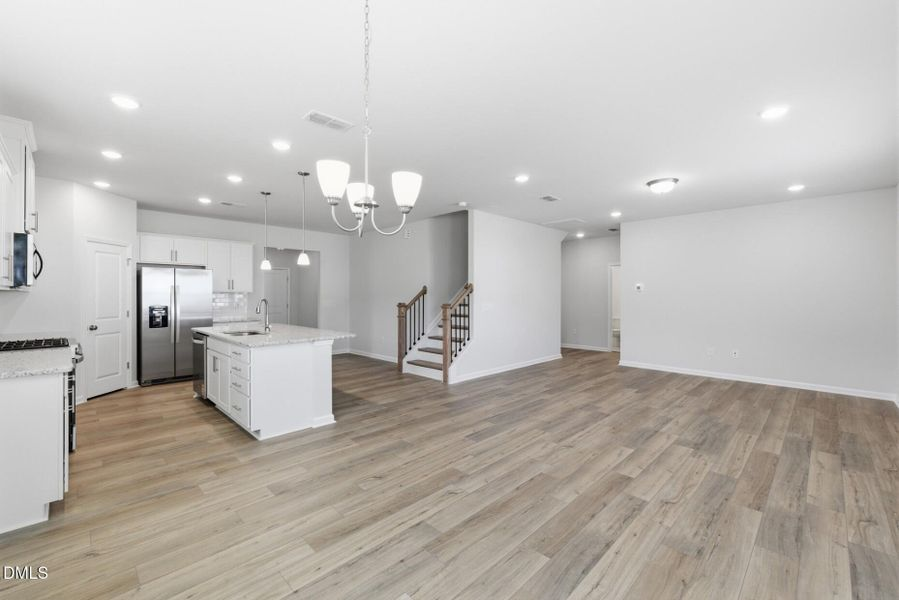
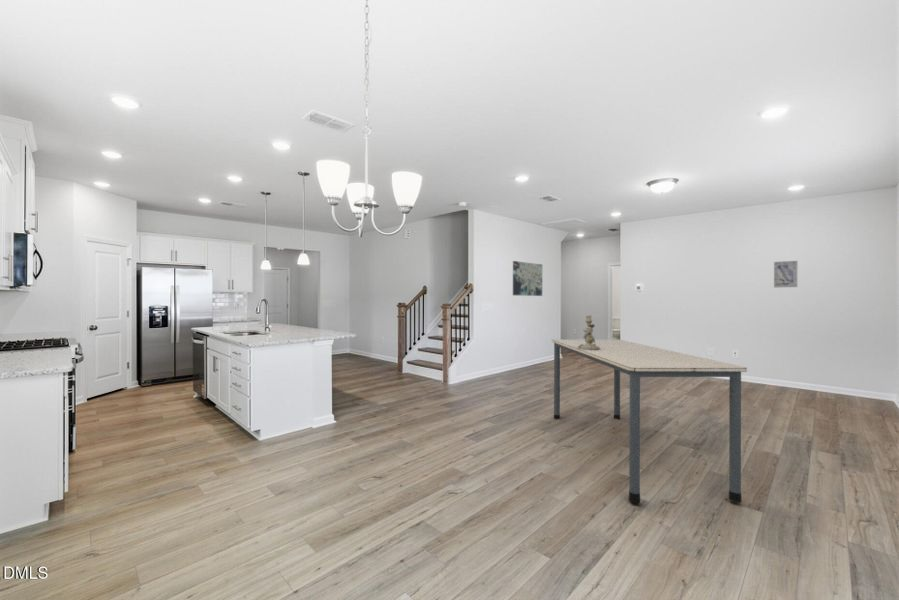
+ dining table [551,338,748,504]
+ wall art [512,260,543,297]
+ candlestick [577,314,600,350]
+ wall art [773,260,798,288]
